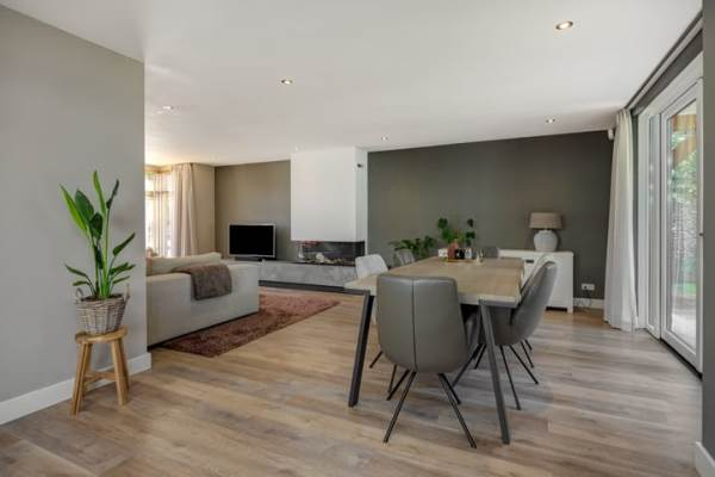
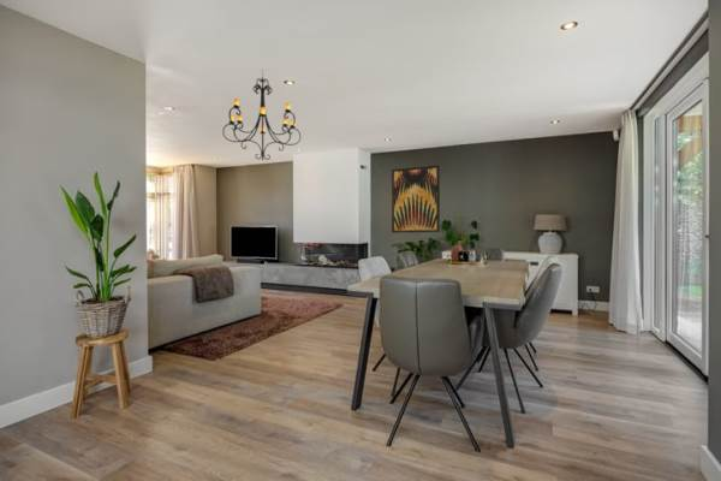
+ chandelier [221,70,302,161]
+ wall art [391,165,441,234]
